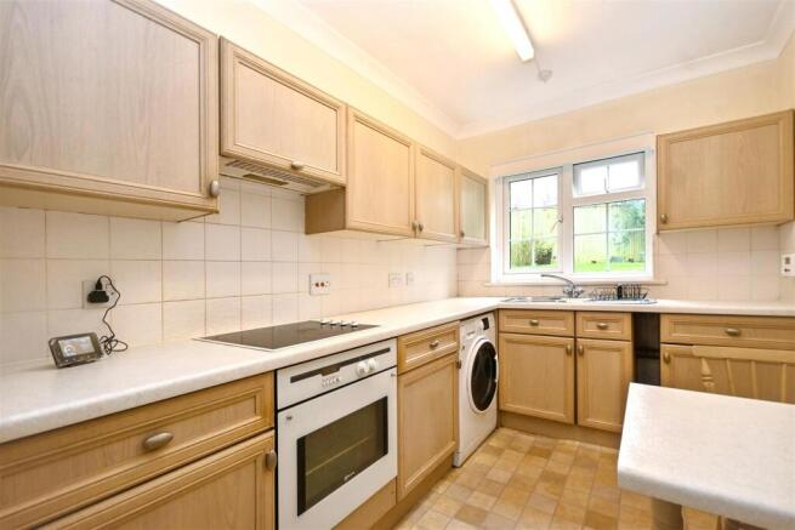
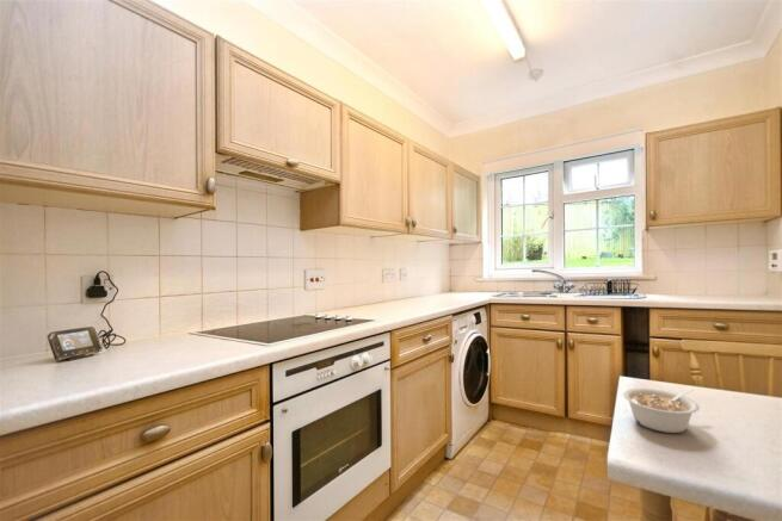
+ legume [622,386,701,434]
